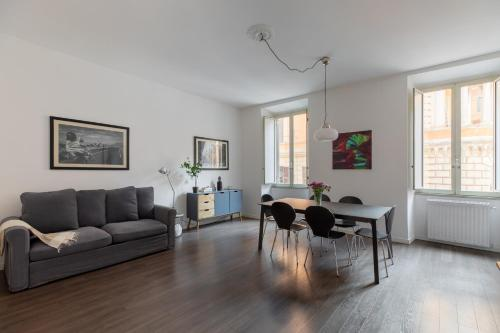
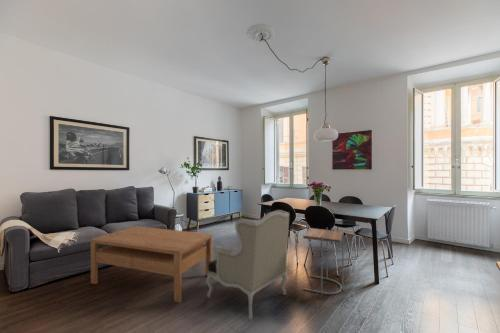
+ armchair [205,209,290,321]
+ side table [302,227,345,295]
+ coffee table [89,225,213,304]
